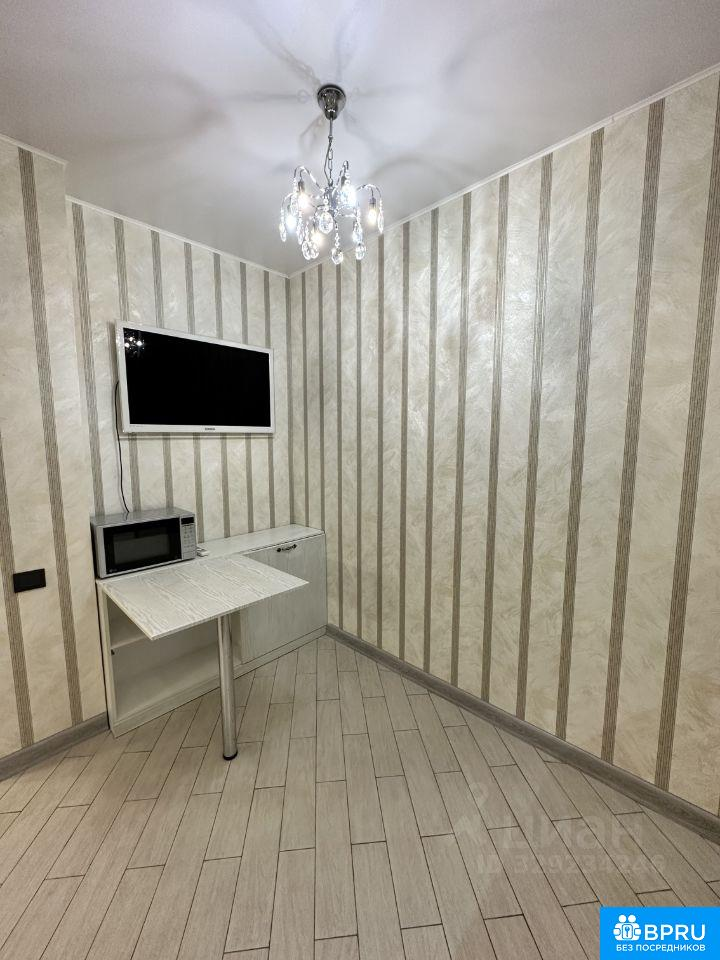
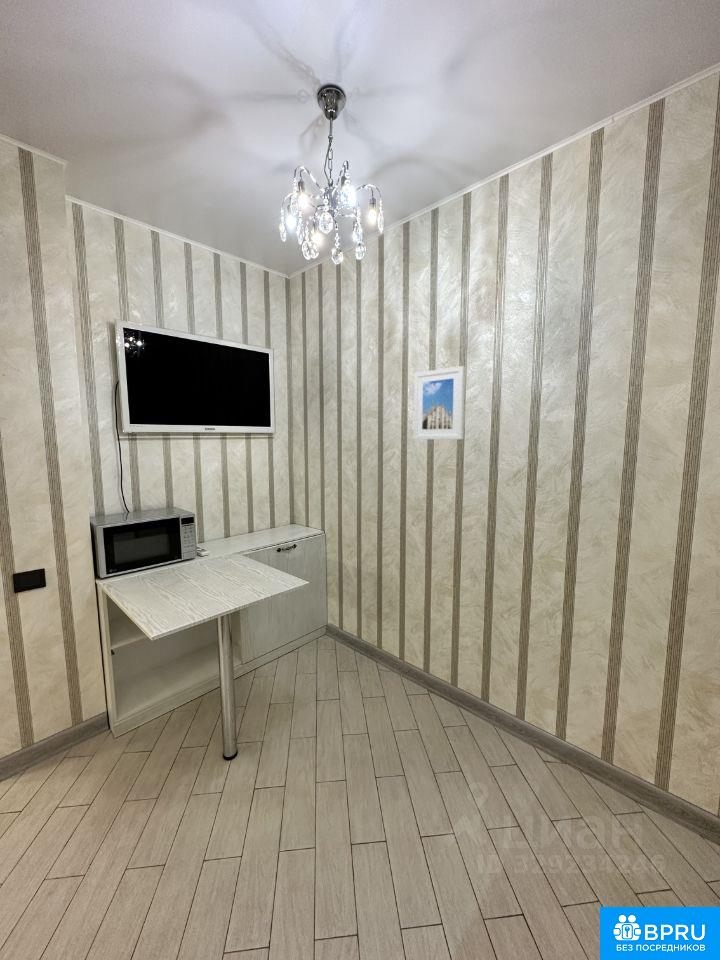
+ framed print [413,365,466,440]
